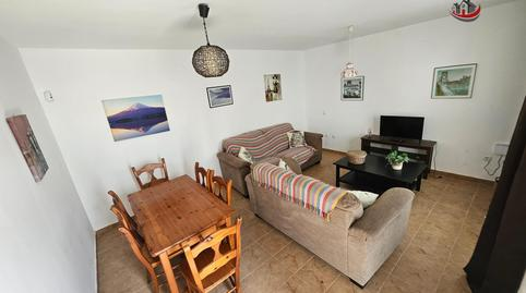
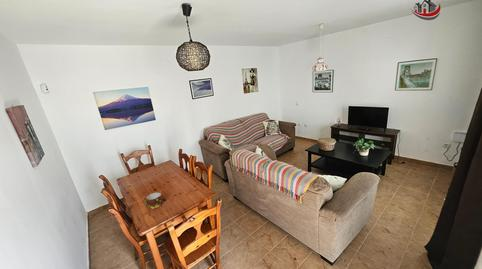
+ cup [144,191,163,210]
